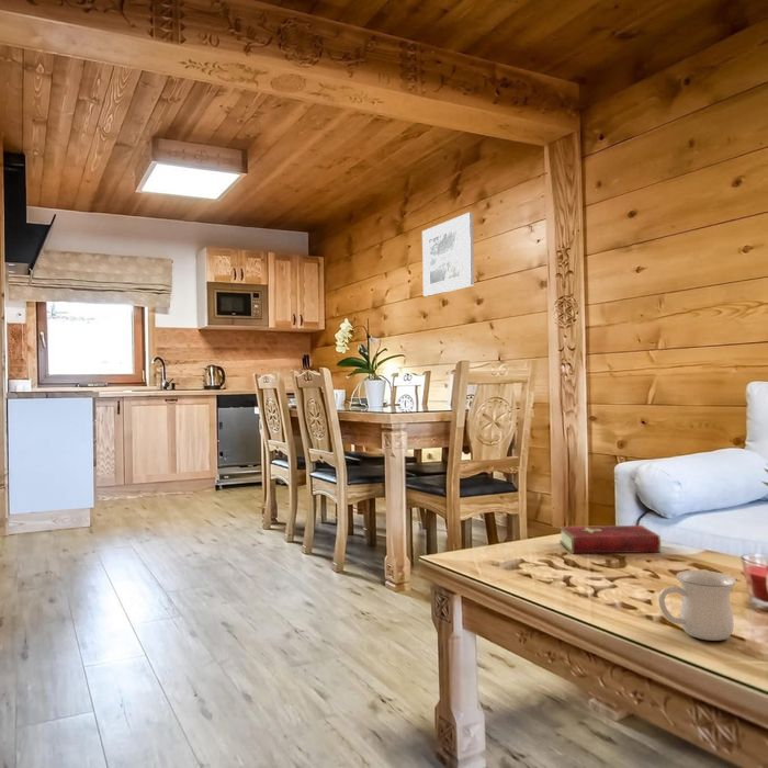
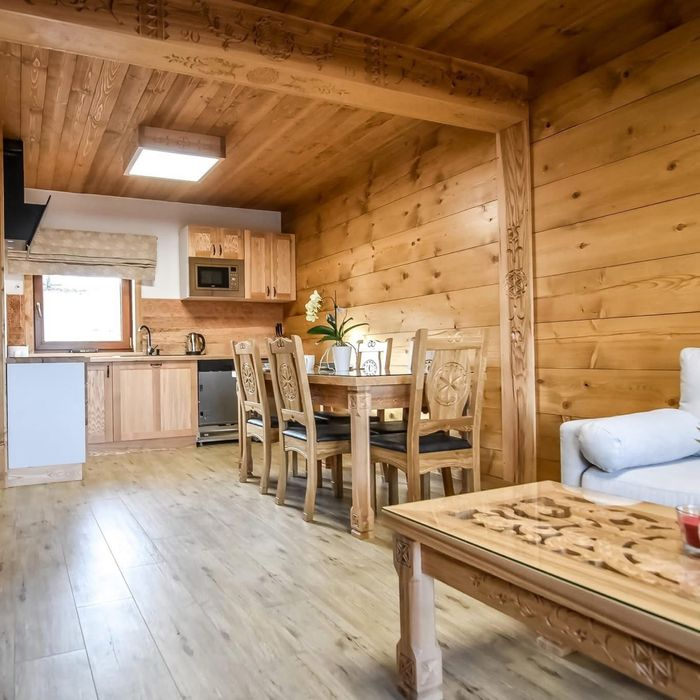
- wall art [421,212,475,297]
- mug [657,569,737,642]
- hardcover book [558,524,662,554]
